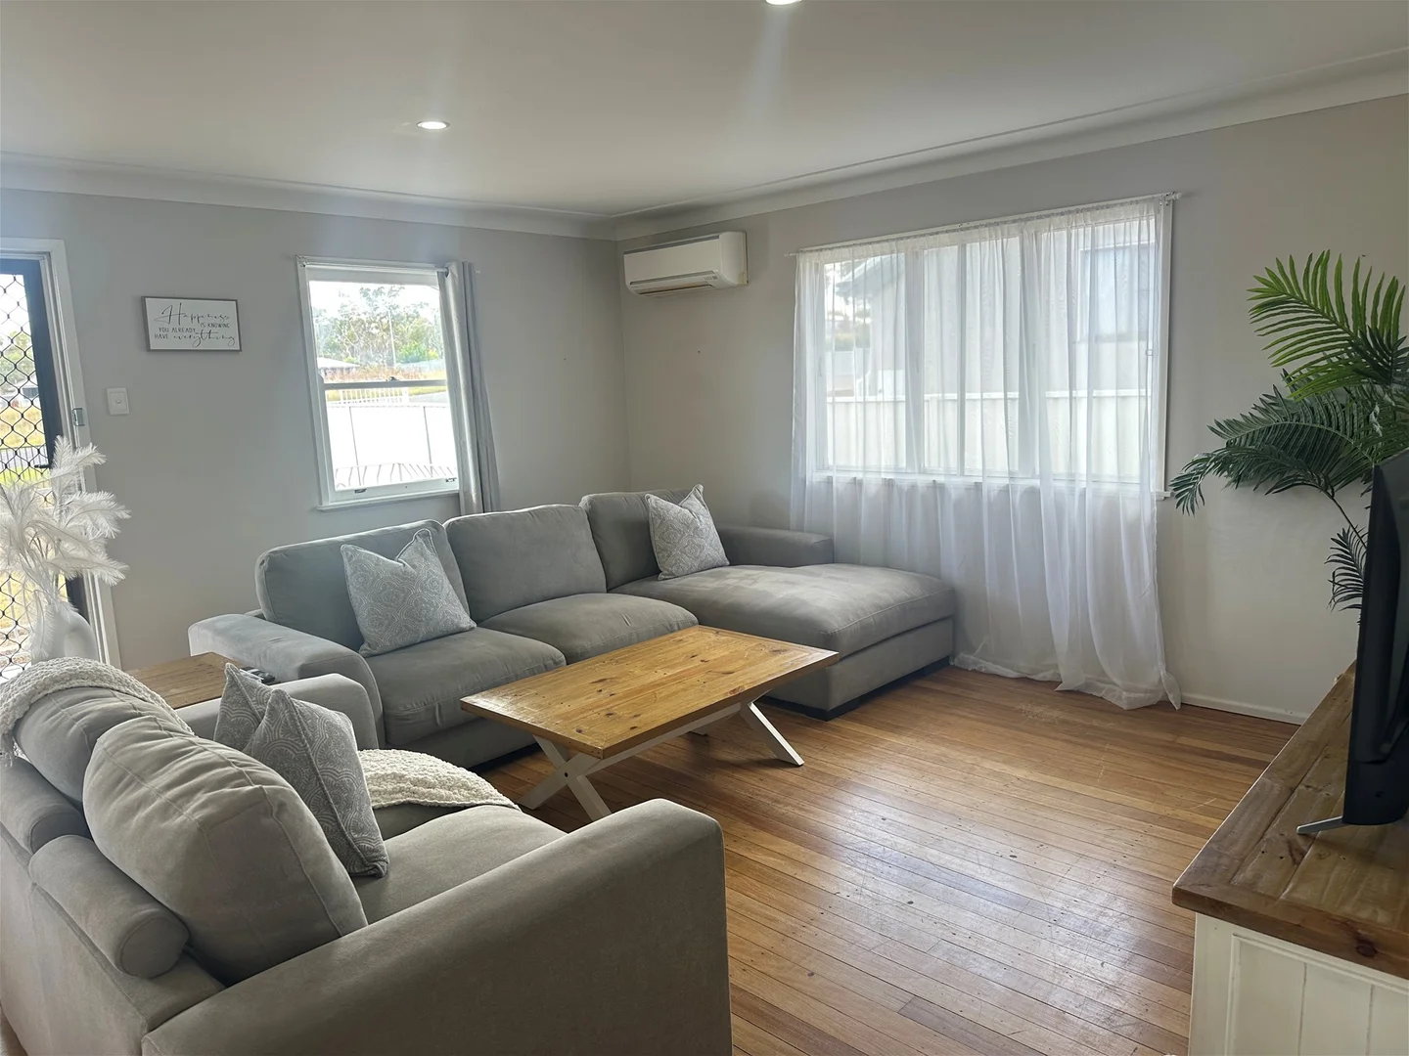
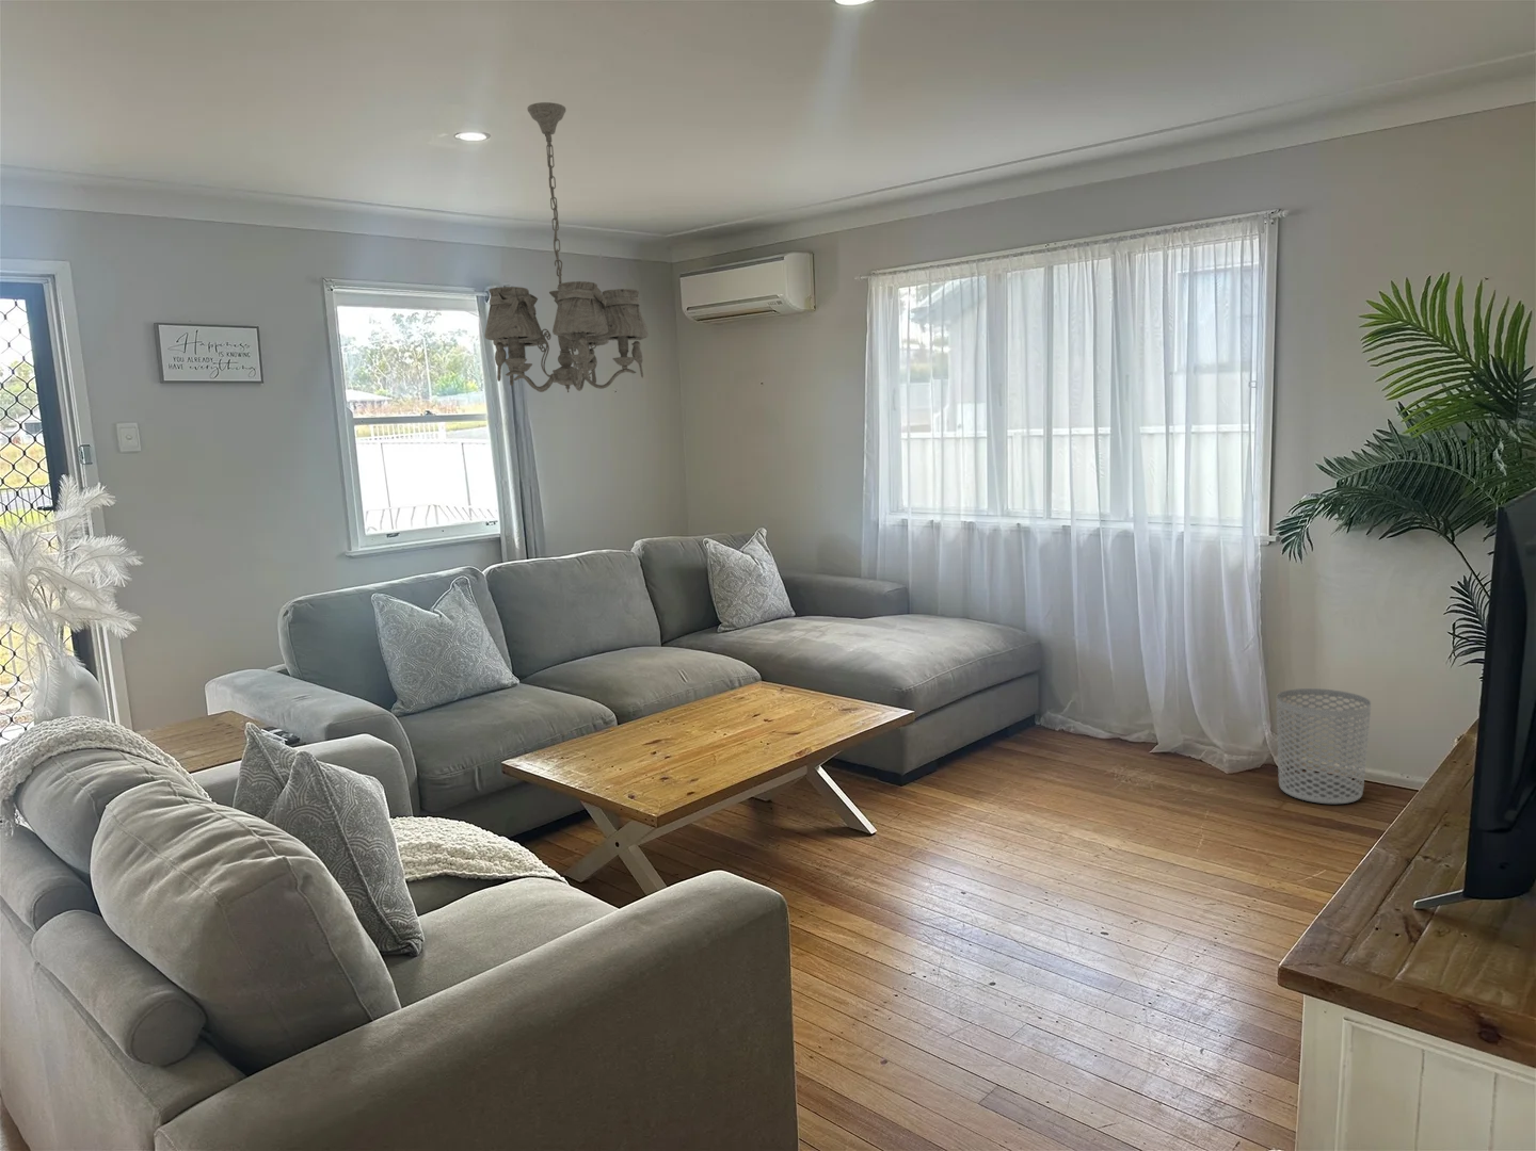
+ chandelier [484,102,649,393]
+ waste bin [1276,688,1372,805]
